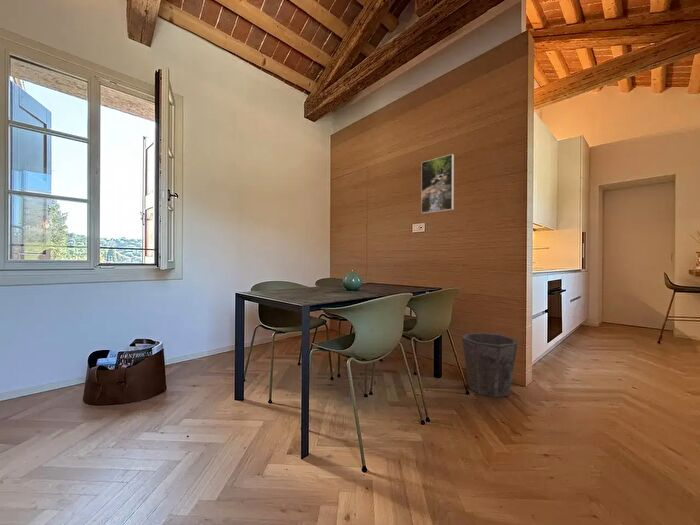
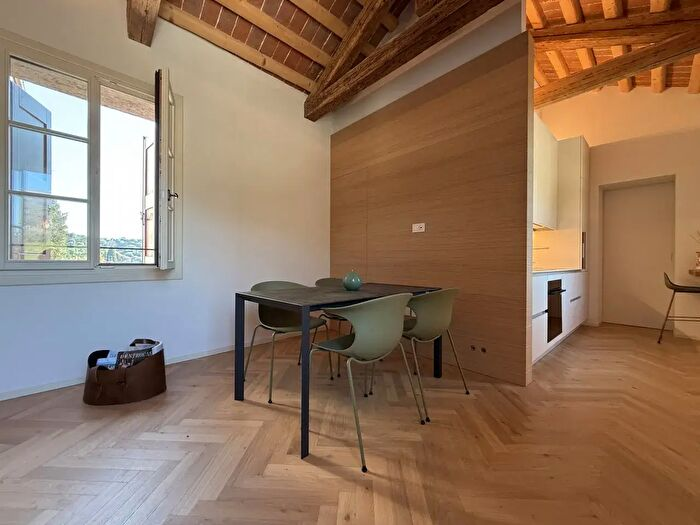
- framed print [420,153,455,214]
- waste bin [461,332,518,398]
